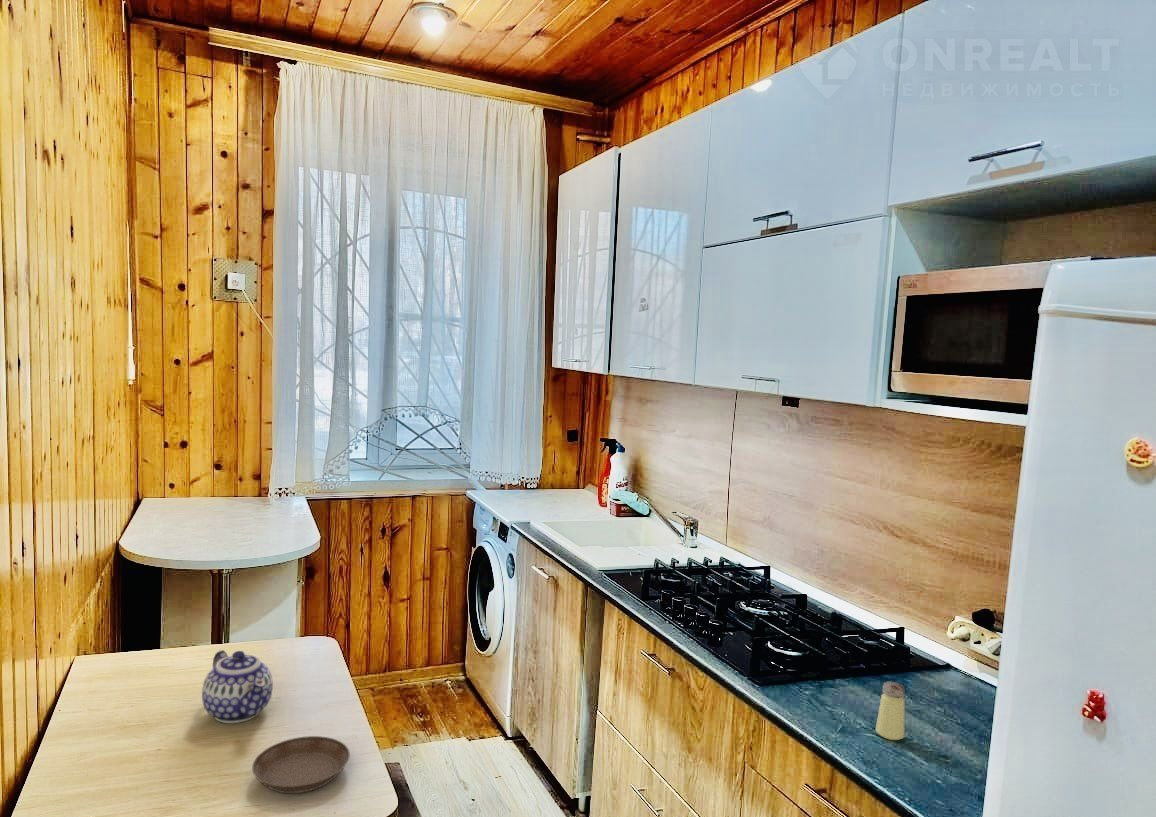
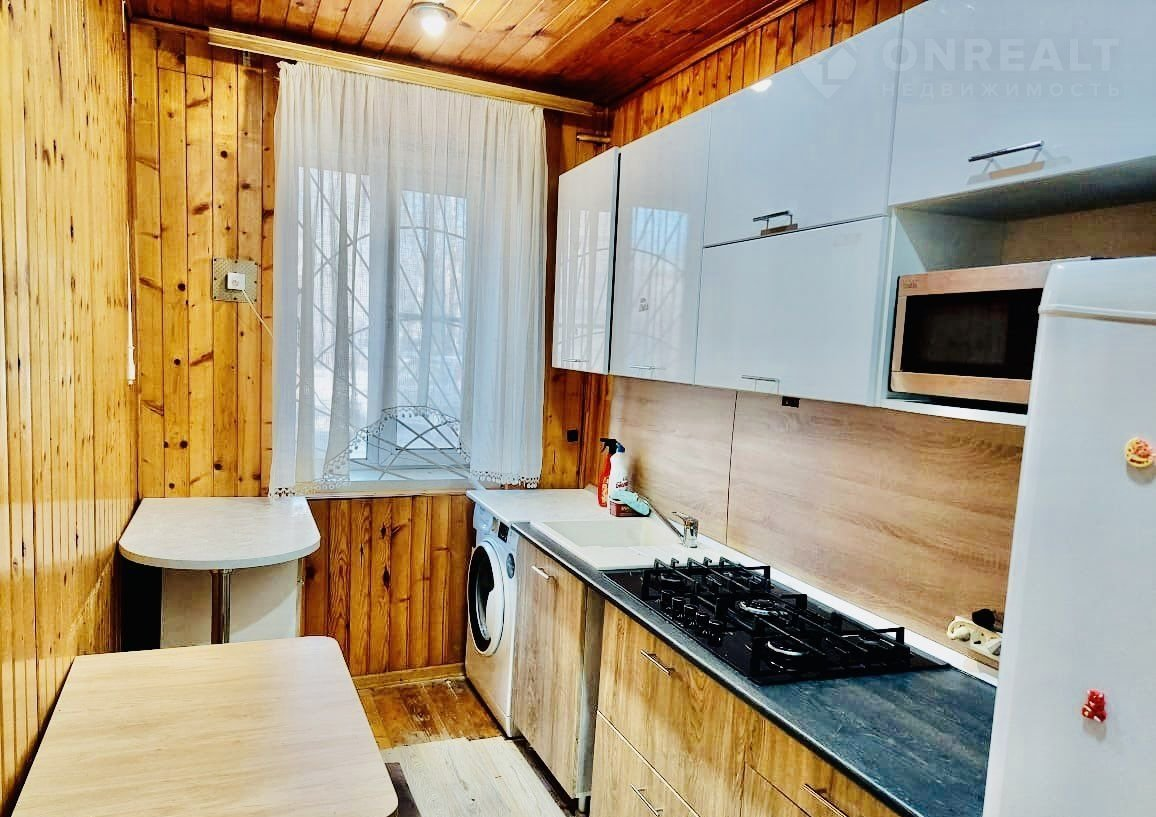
- saucer [251,735,351,794]
- teapot [201,649,274,724]
- saltshaker [875,681,906,741]
